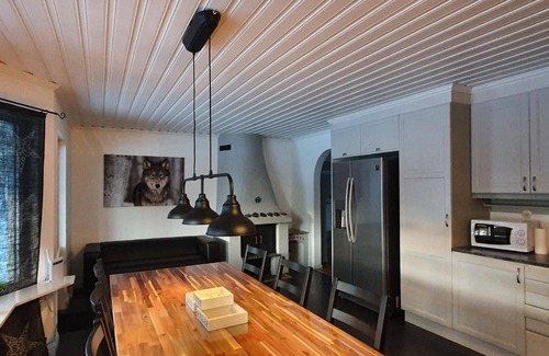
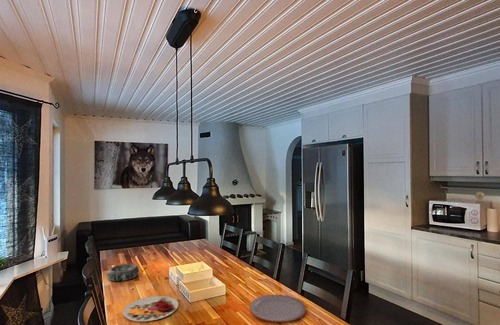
+ plate [122,295,179,322]
+ decorative bowl [106,263,140,282]
+ plate [249,294,307,323]
